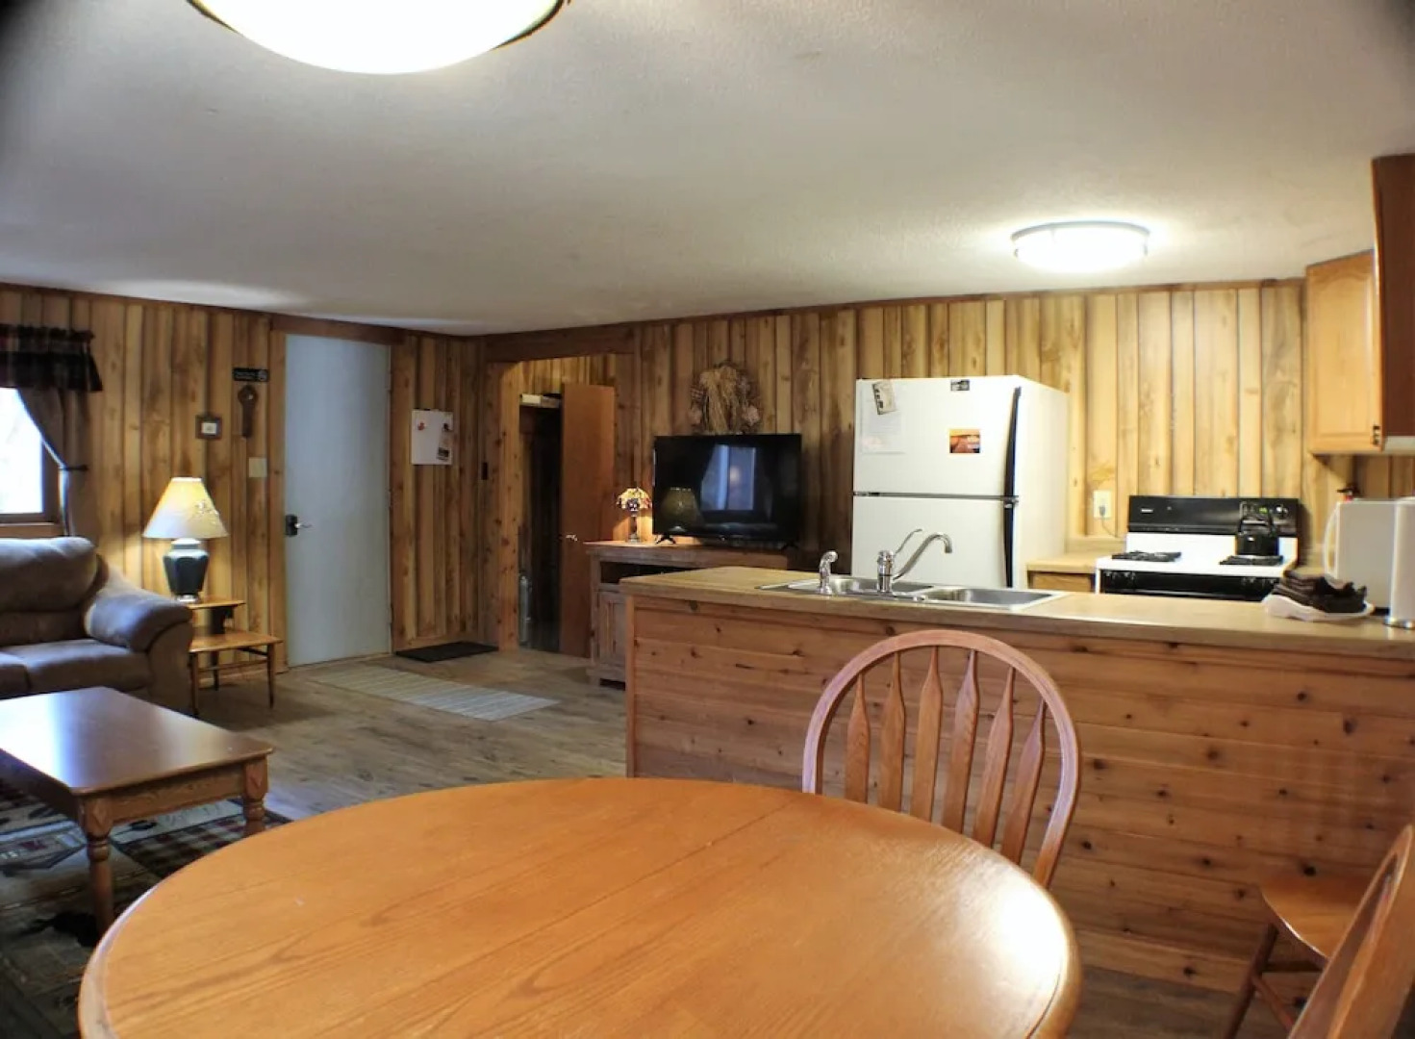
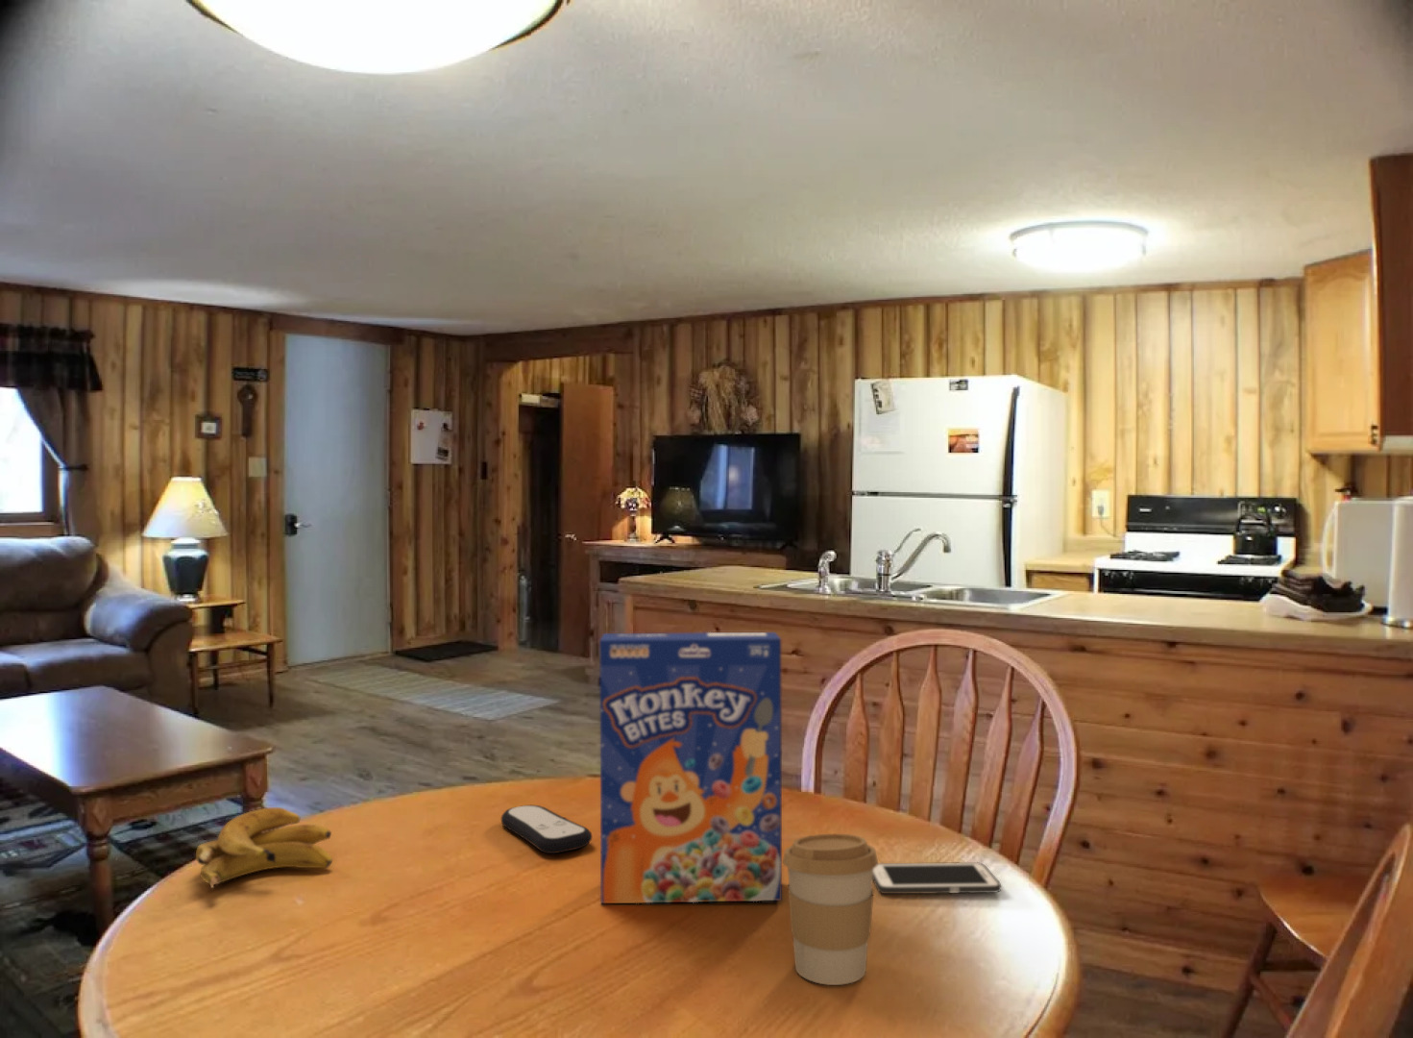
+ coffee cup [782,833,879,986]
+ banana [195,806,334,889]
+ remote control [500,804,594,855]
+ cereal box [598,631,783,904]
+ cell phone [873,861,1002,894]
